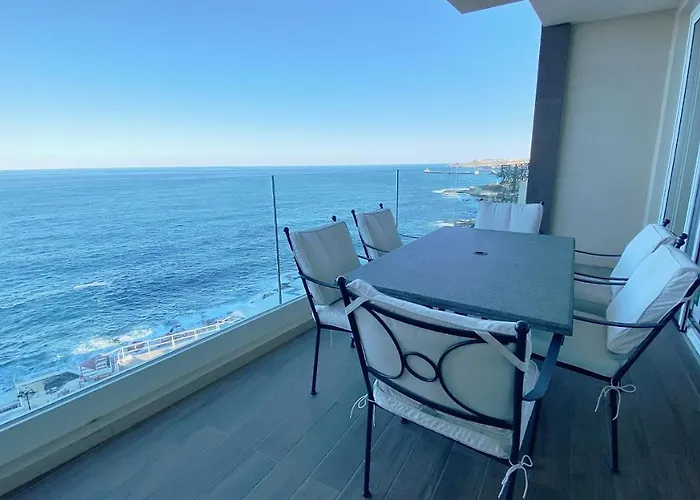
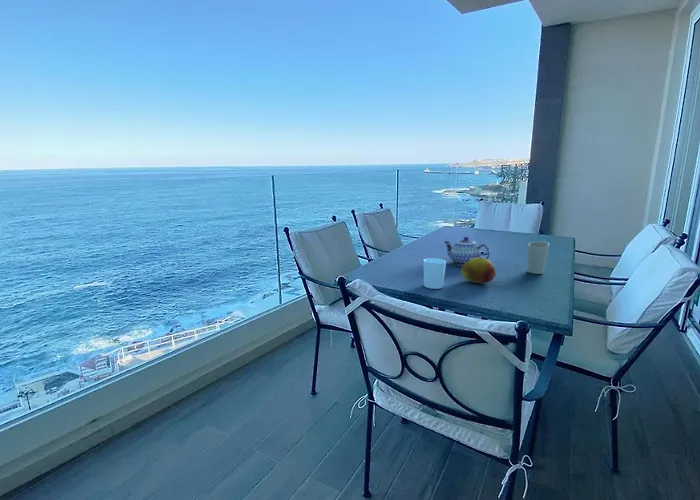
+ cup [527,240,551,275]
+ cup [423,257,447,290]
+ fruit [460,256,497,284]
+ teapot [443,236,491,267]
